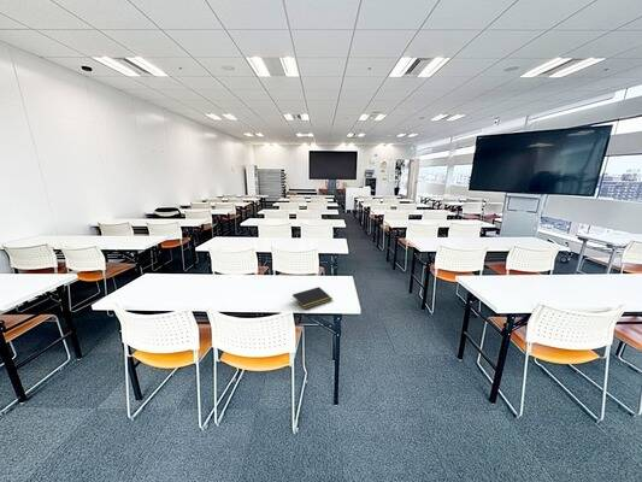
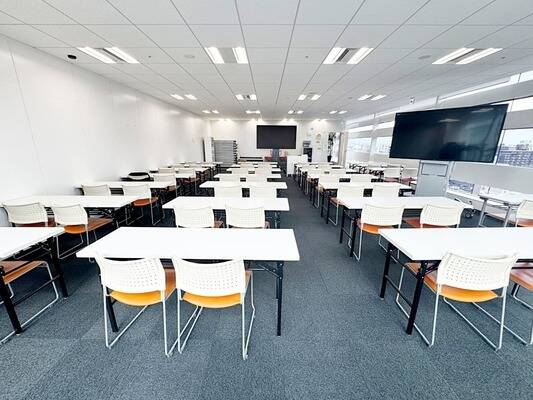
- notepad [291,286,334,310]
